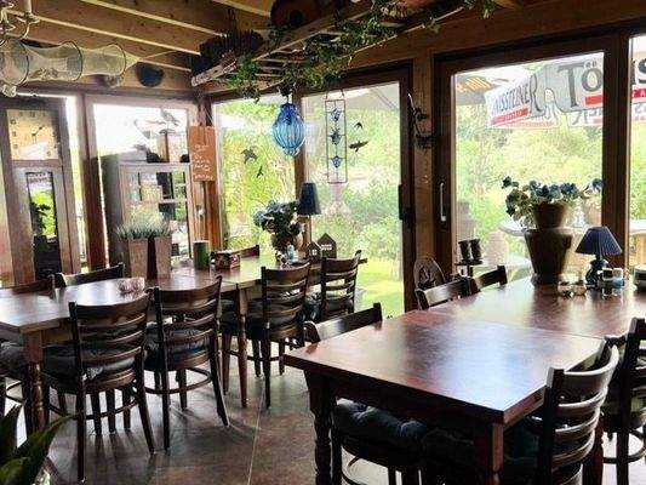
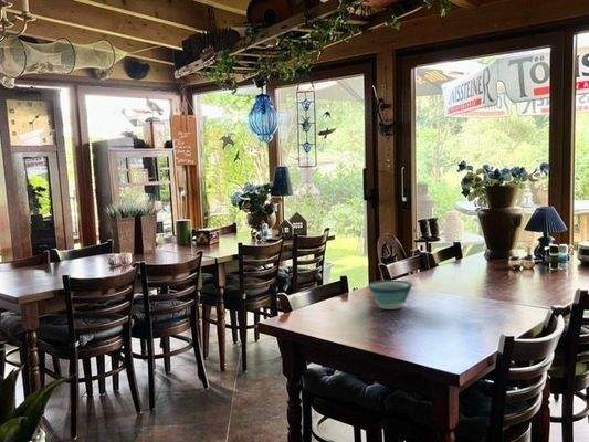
+ bowl [367,280,412,311]
